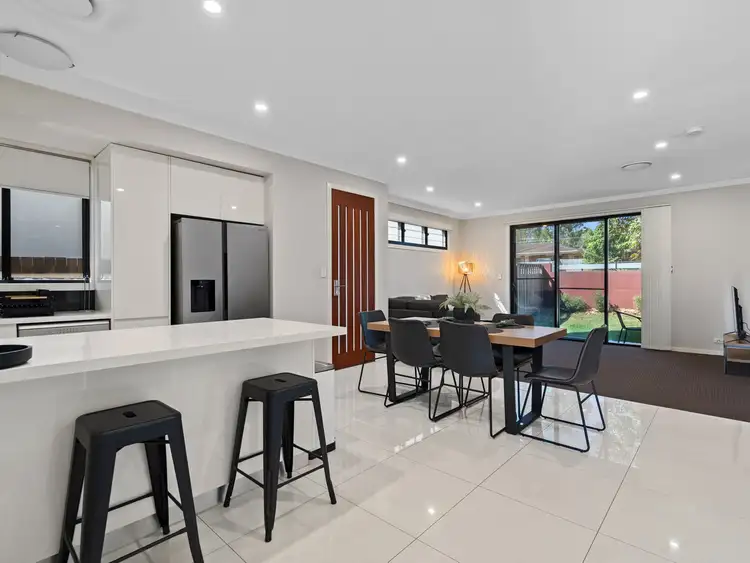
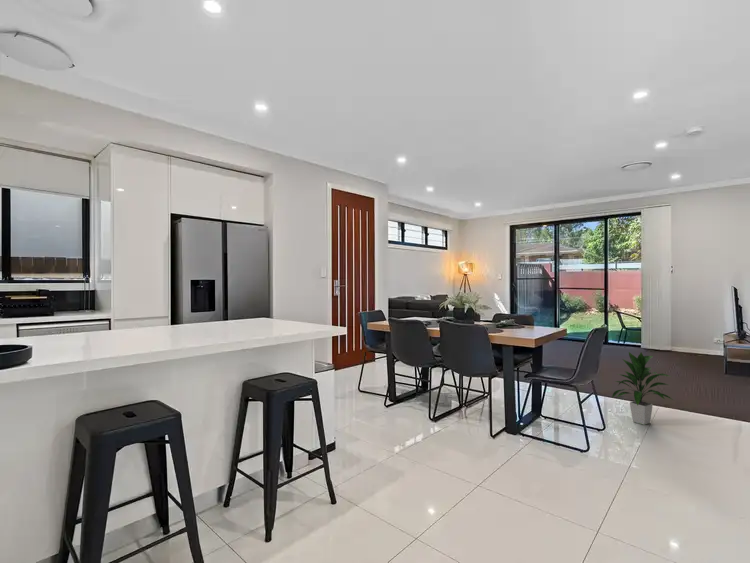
+ indoor plant [611,351,674,426]
